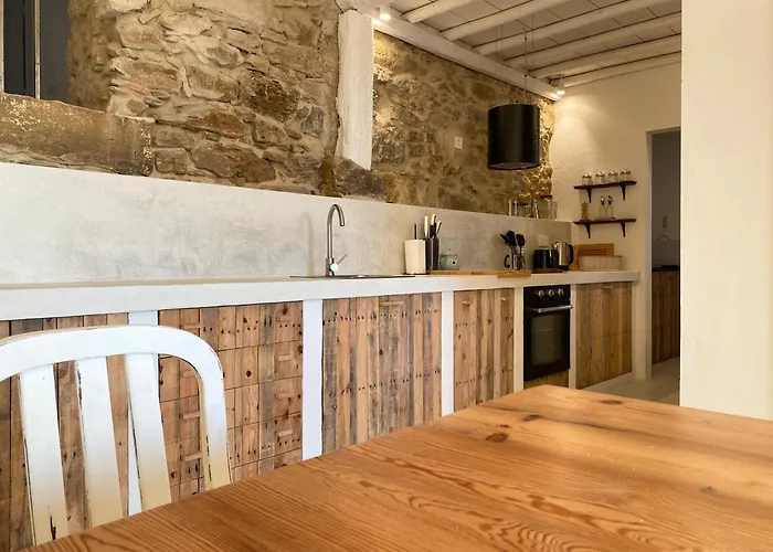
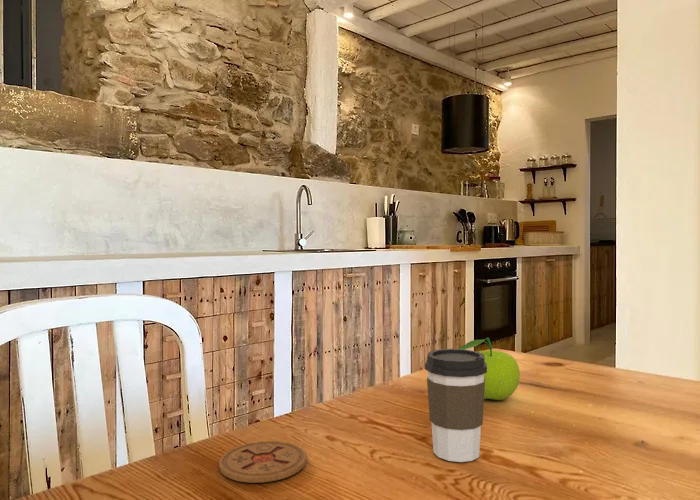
+ coaster [218,440,308,484]
+ fruit [458,337,521,401]
+ coffee cup [424,348,487,463]
